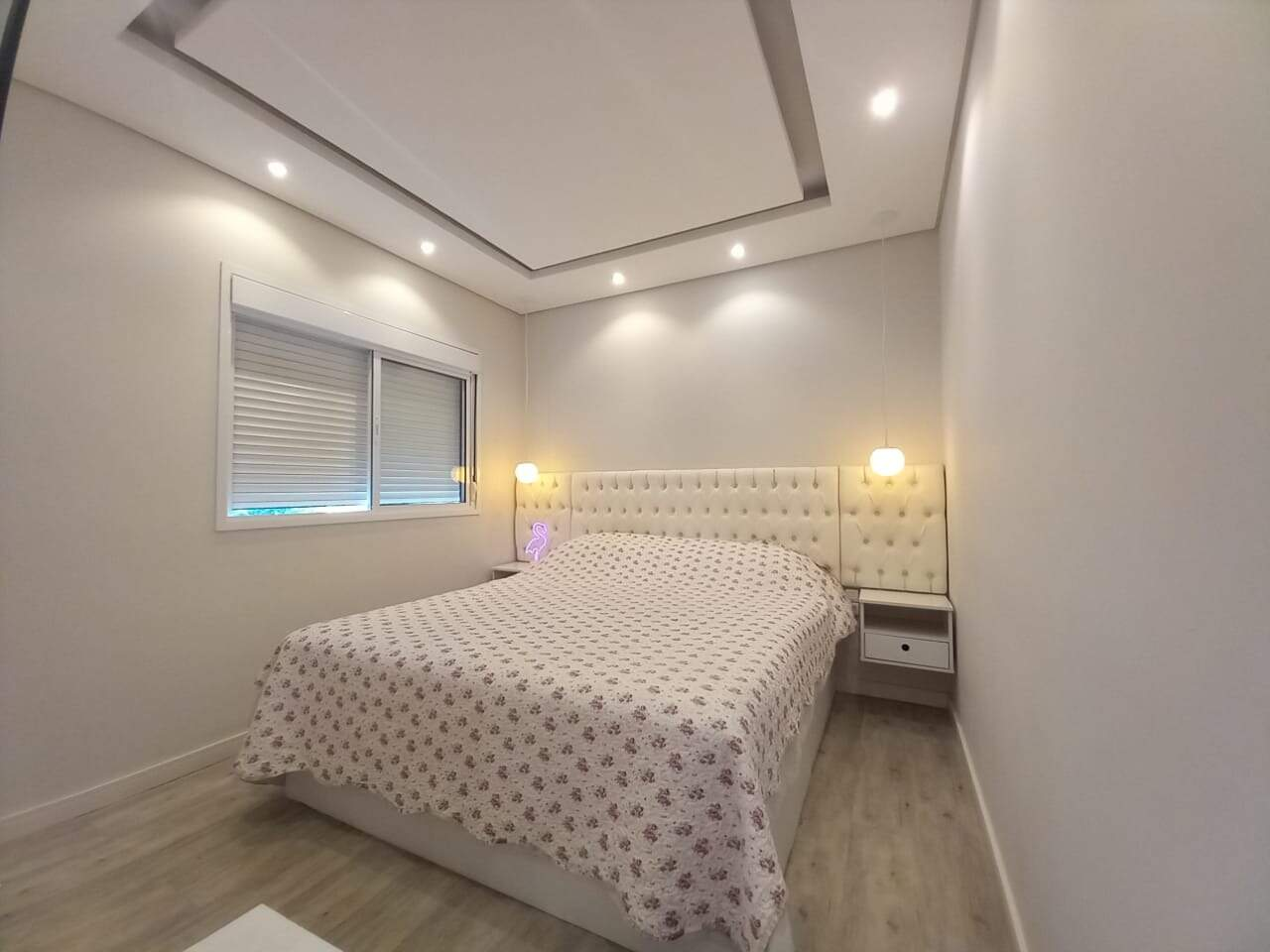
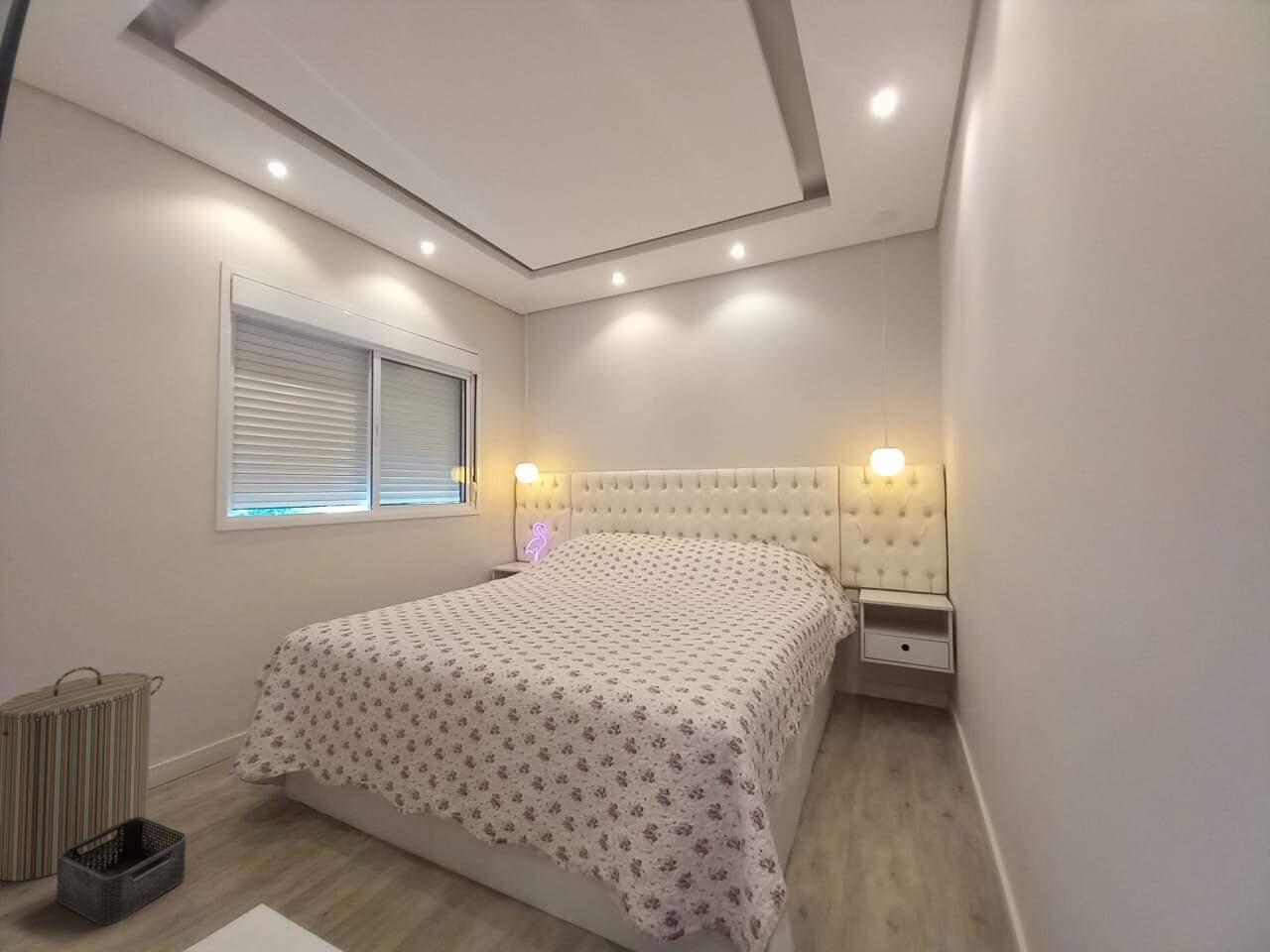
+ storage bin [56,817,188,926]
+ laundry hamper [0,665,166,883]
